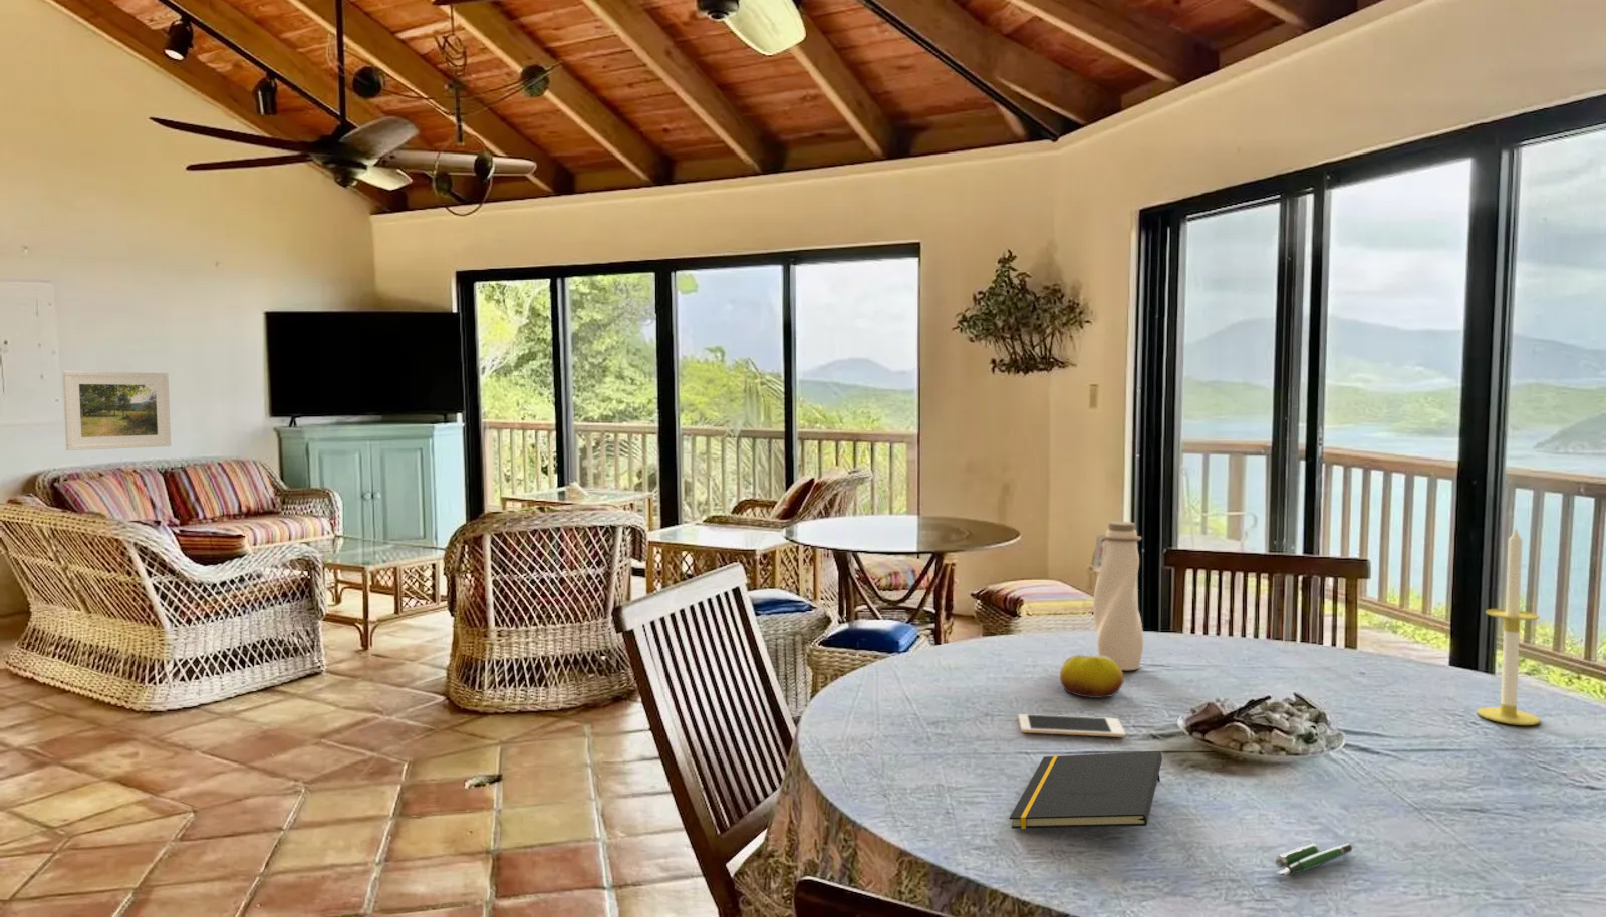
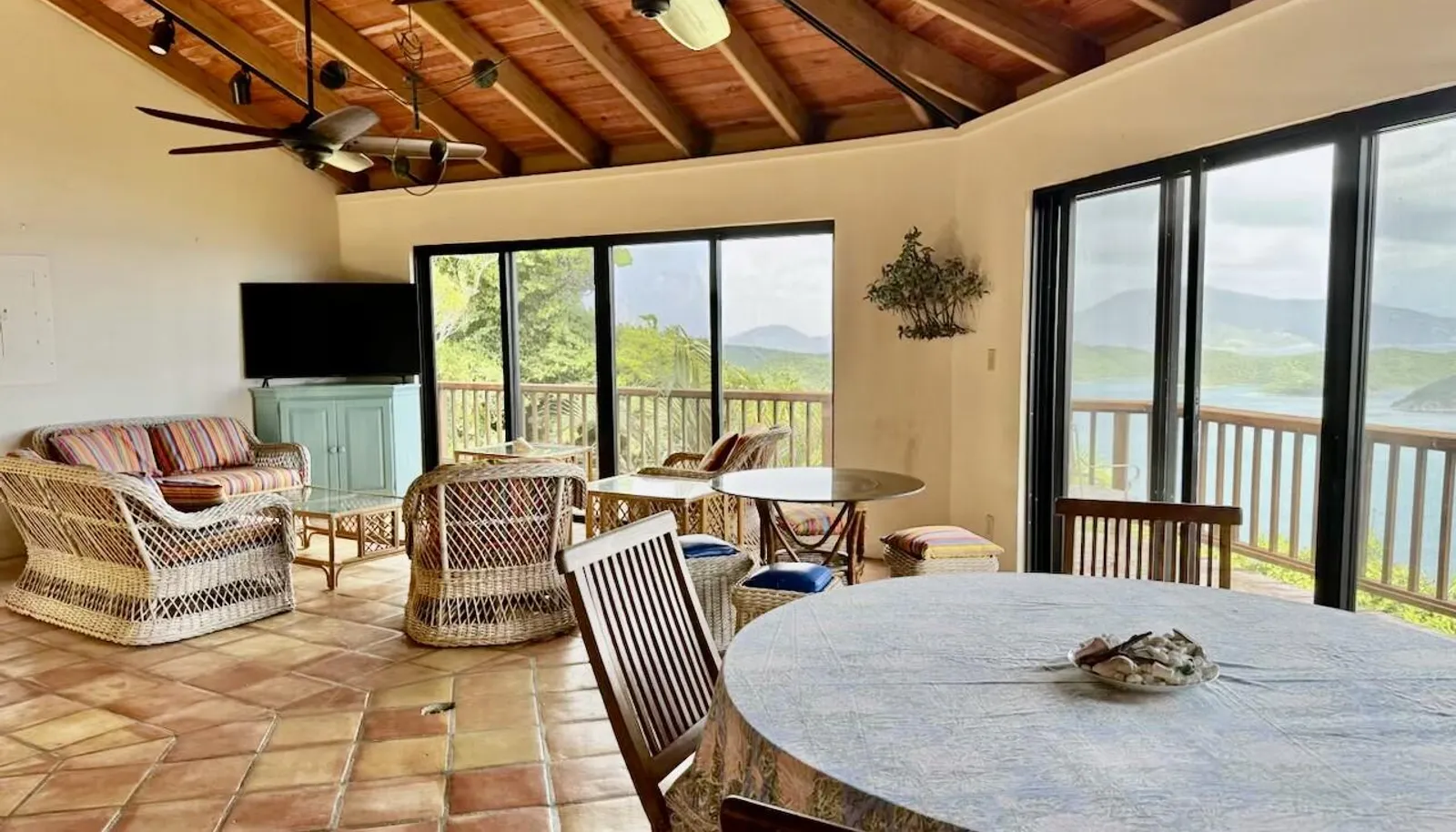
- fruit [1059,655,1124,699]
- cell phone [1018,713,1126,738]
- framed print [62,370,172,452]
- water bottle [1090,520,1145,671]
- candle [1476,525,1541,726]
- notepad [1009,751,1164,830]
- pen [1275,842,1353,876]
